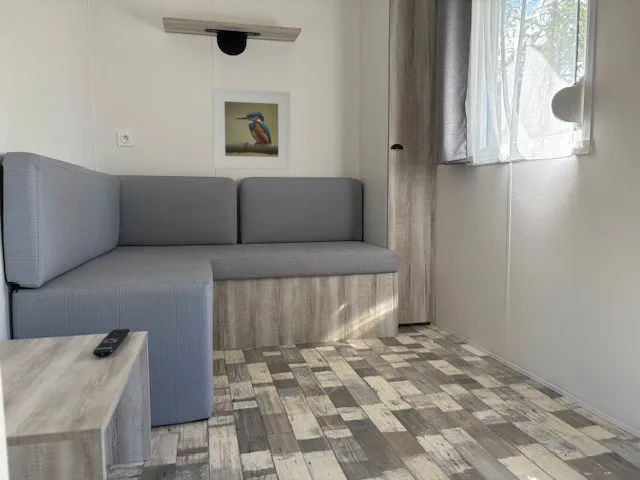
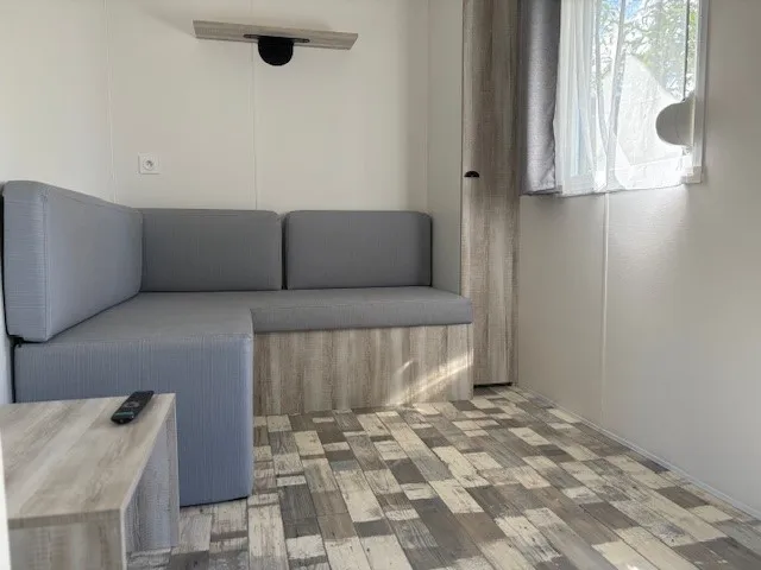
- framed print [211,87,291,170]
